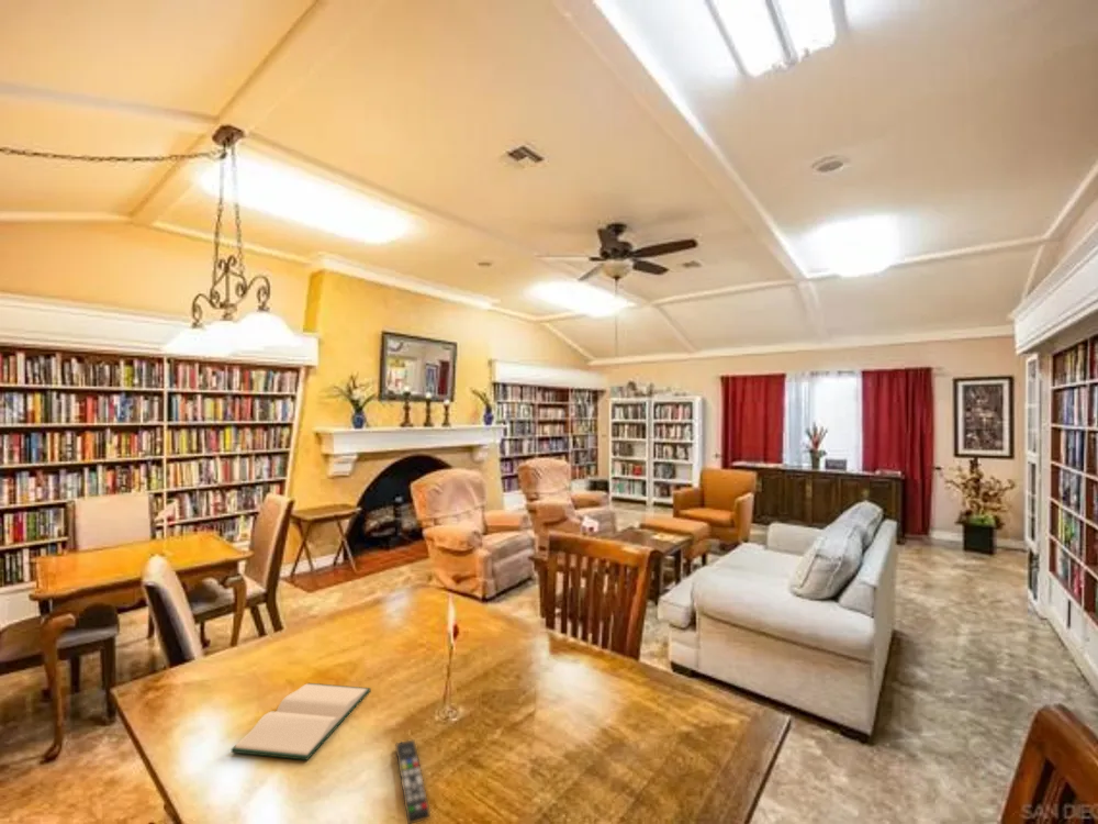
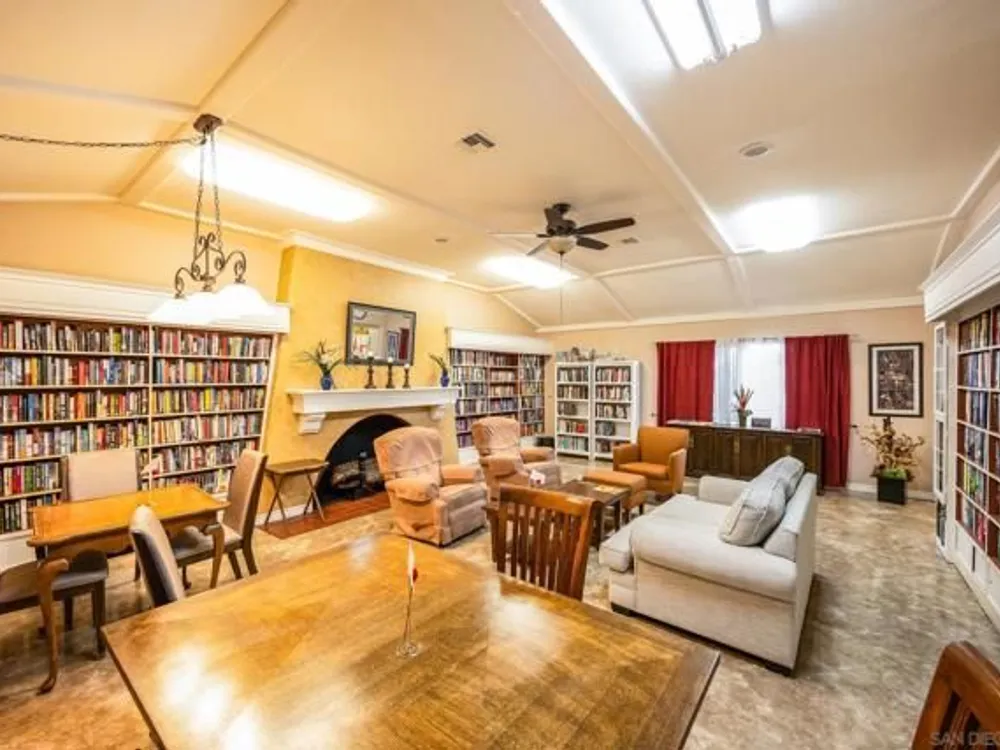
- hardback book [231,682,371,761]
- remote control [395,738,432,824]
